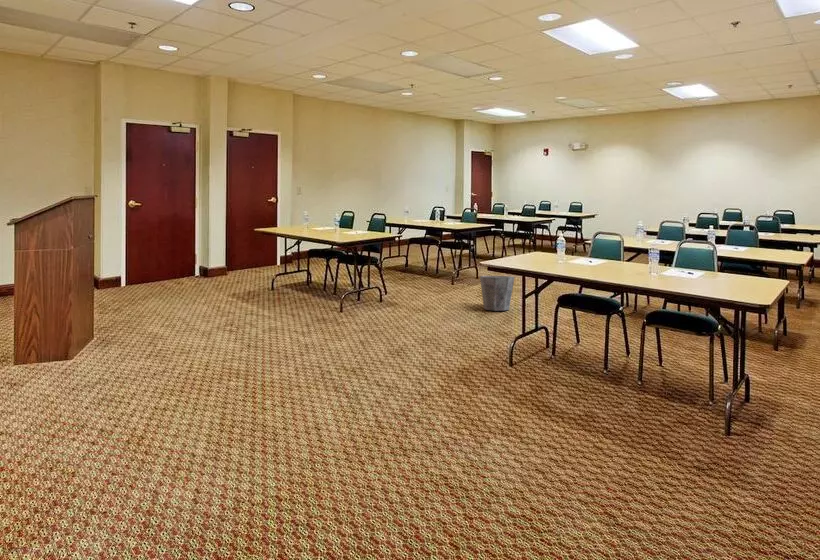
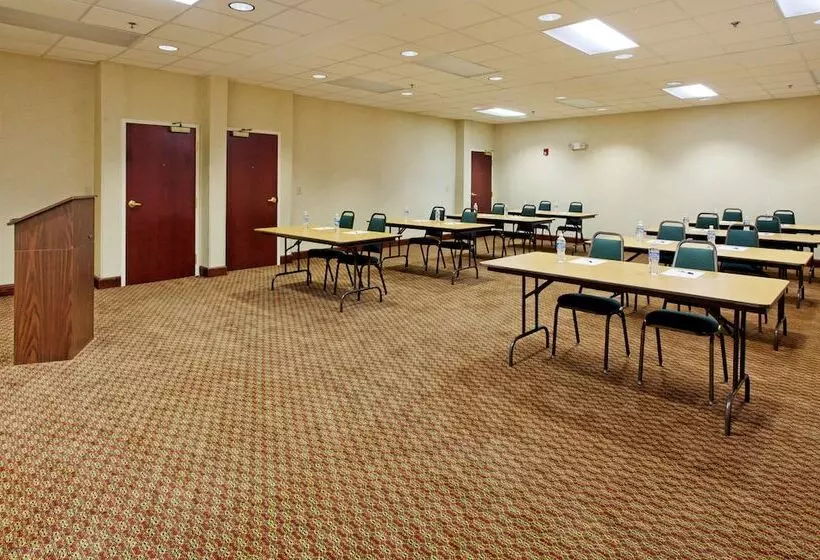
- waste bin [479,275,516,312]
